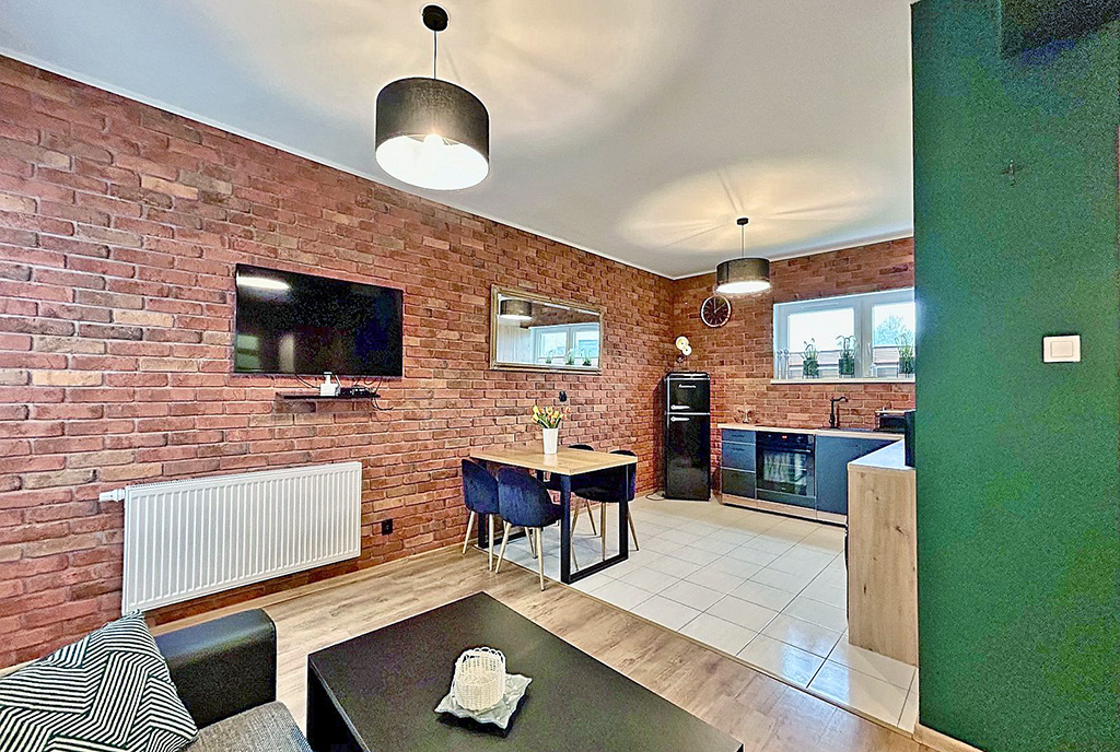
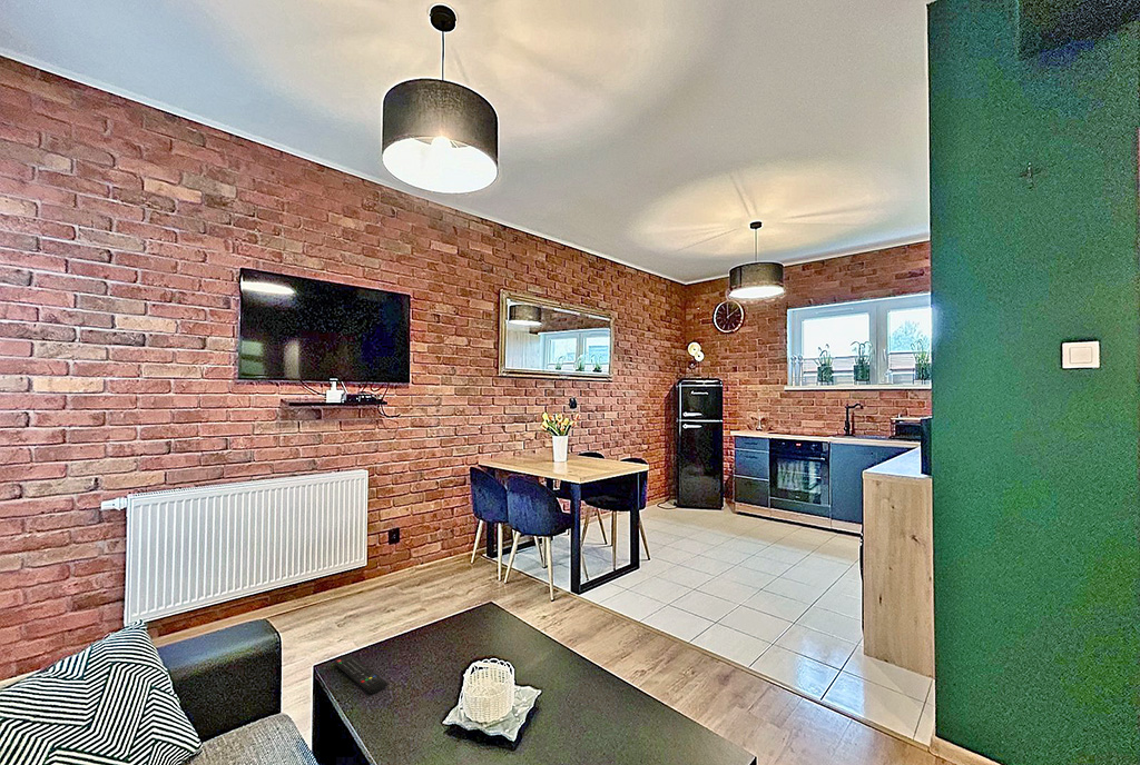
+ remote control [333,654,389,695]
